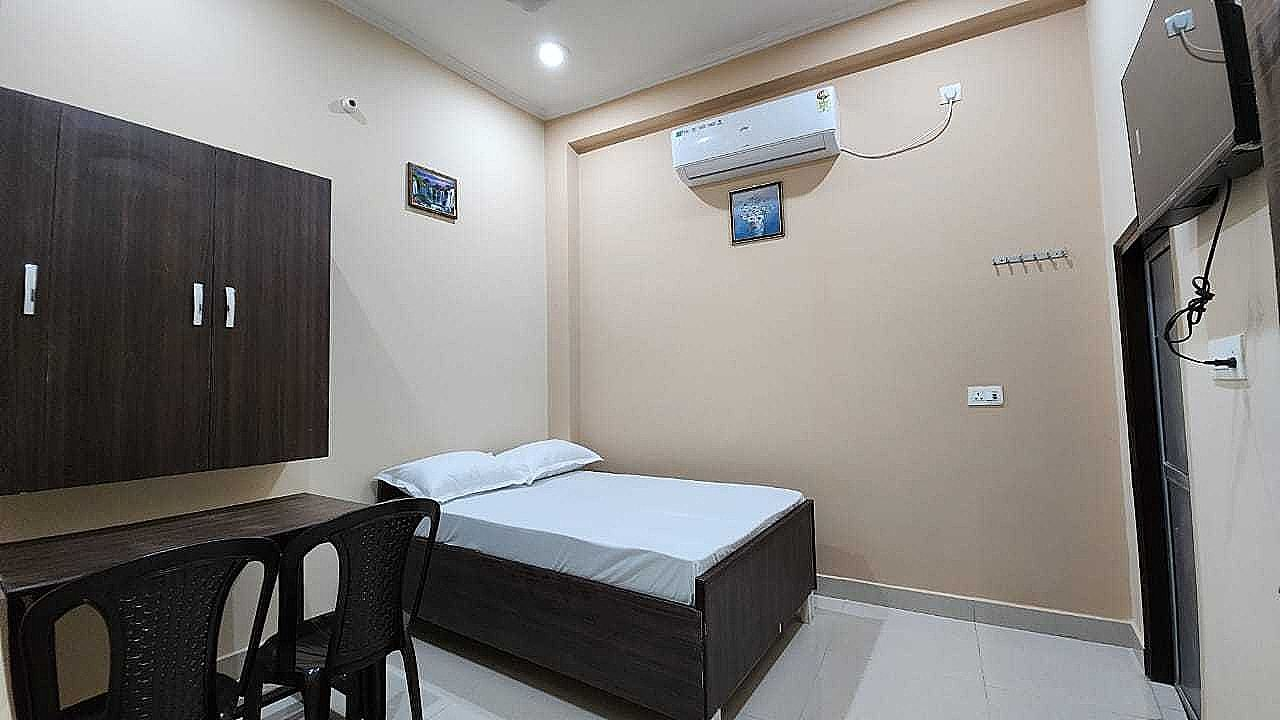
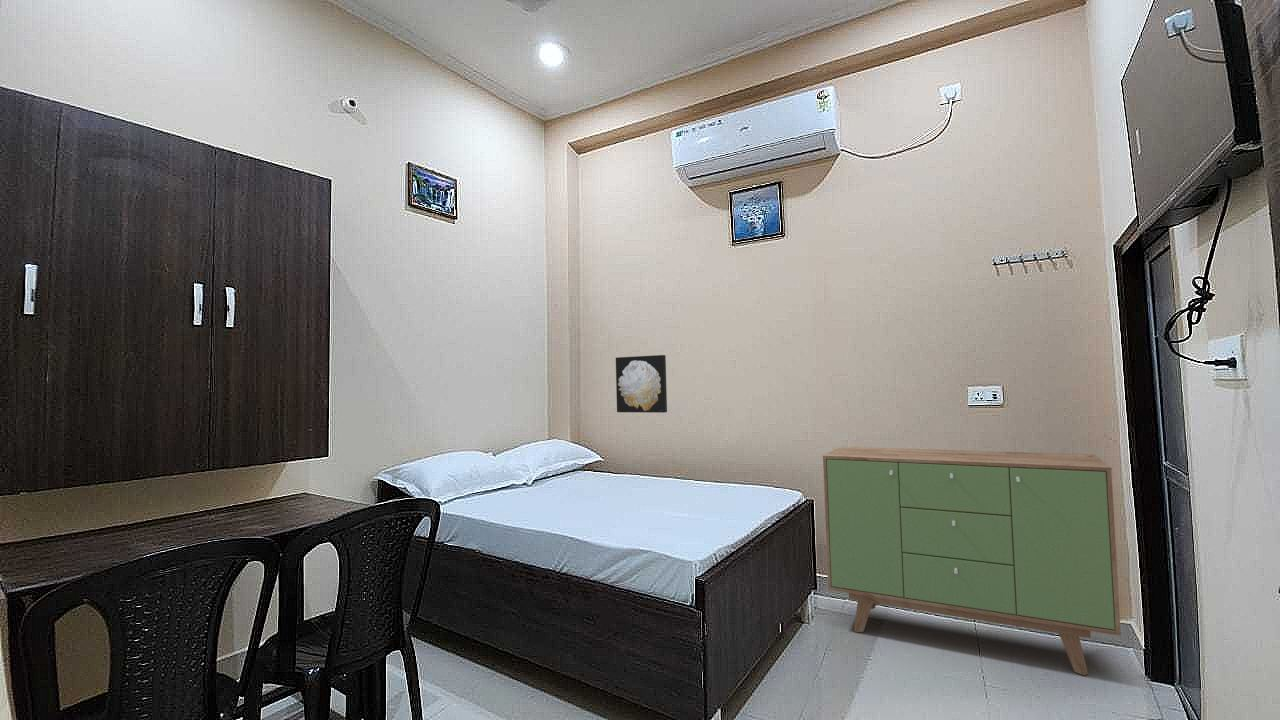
+ wall art [615,354,668,414]
+ sideboard [822,446,1122,676]
